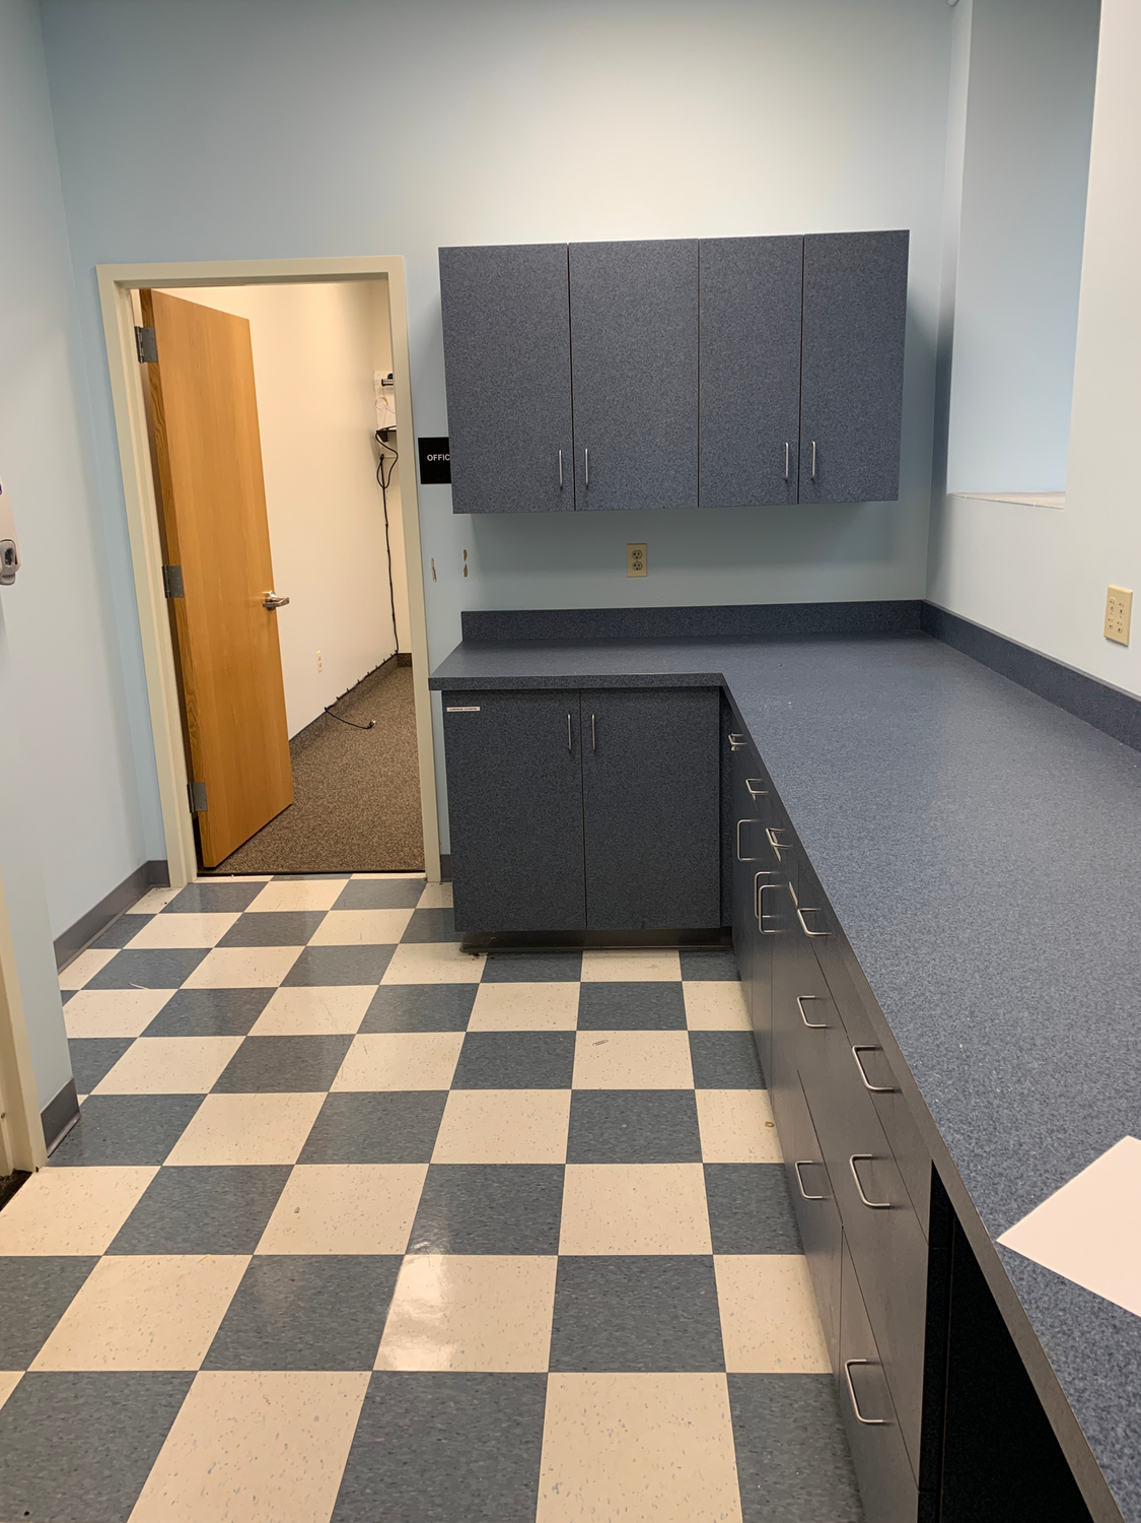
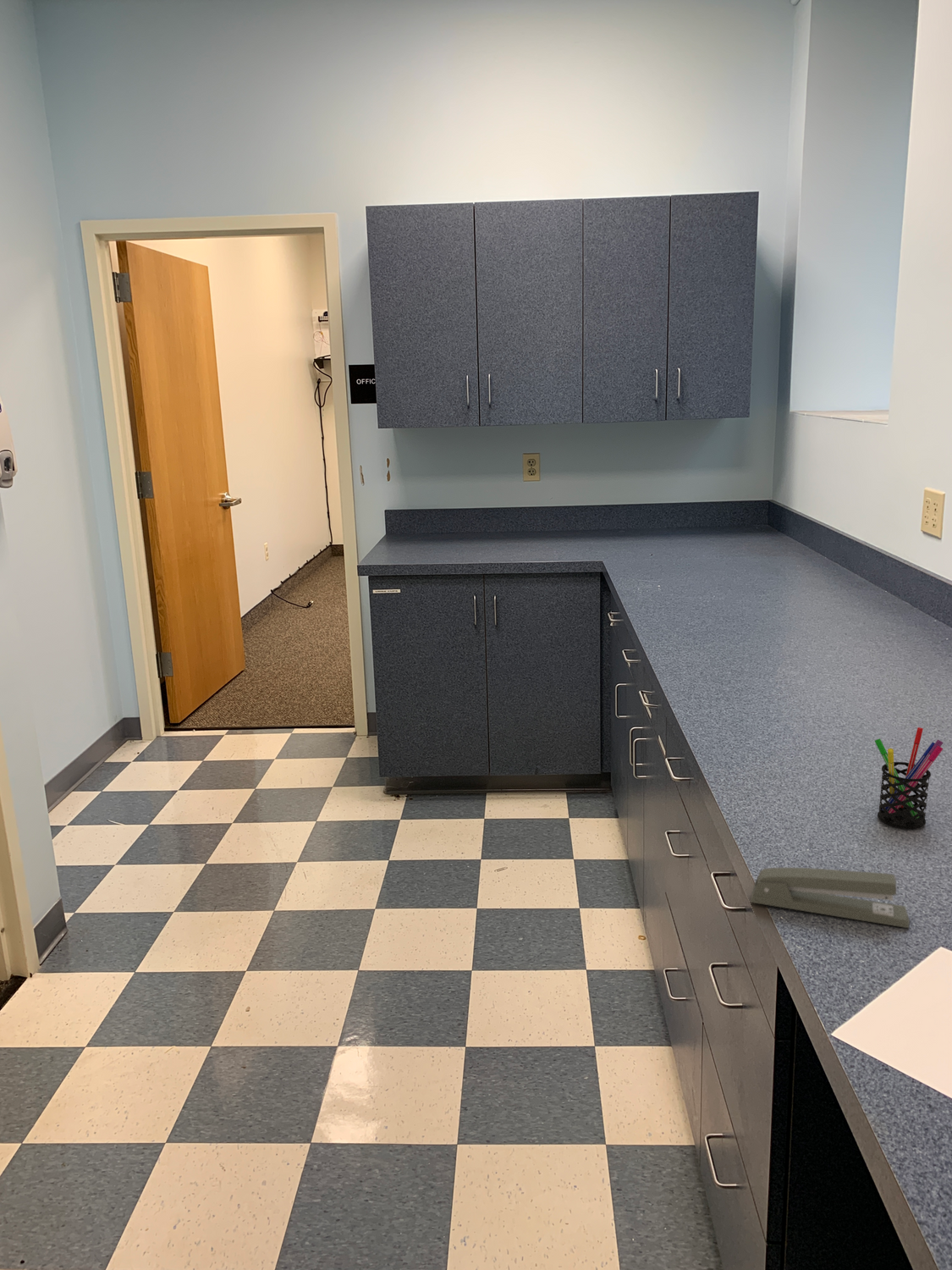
+ stapler [750,867,911,929]
+ pen holder [874,726,944,830]
